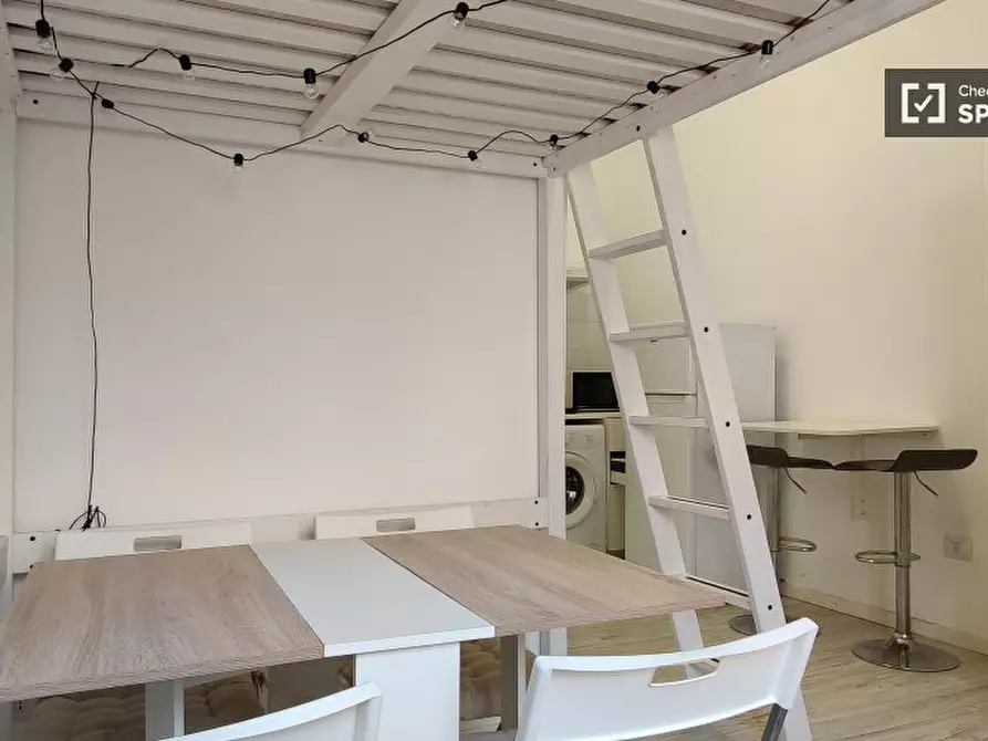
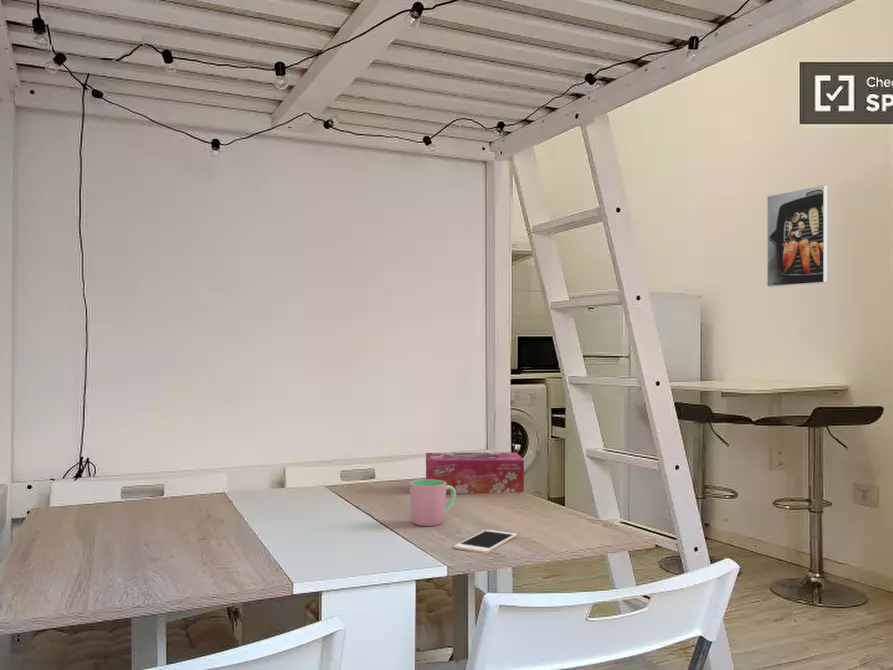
+ tissue box [425,451,525,495]
+ cell phone [453,529,518,554]
+ cup [409,479,457,527]
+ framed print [766,184,829,288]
